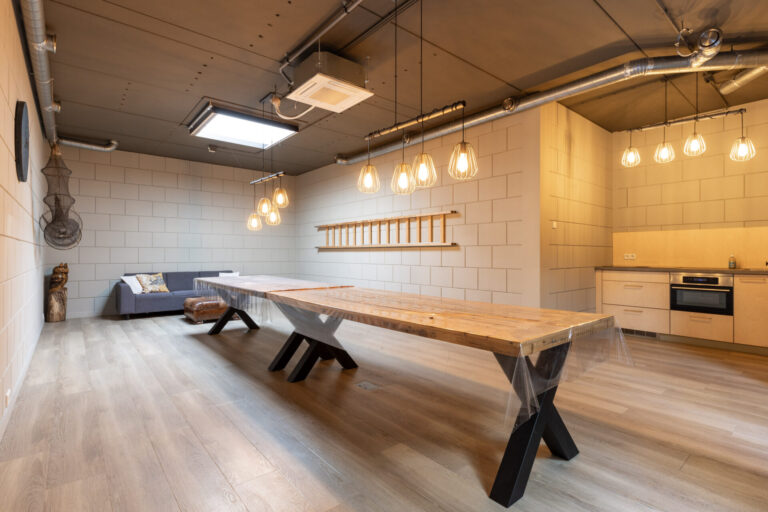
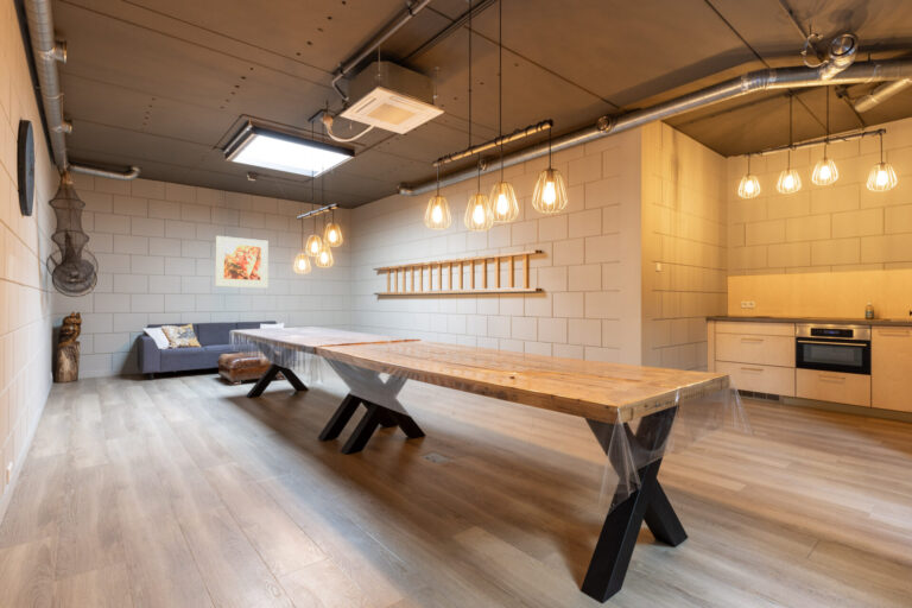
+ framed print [215,235,270,289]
